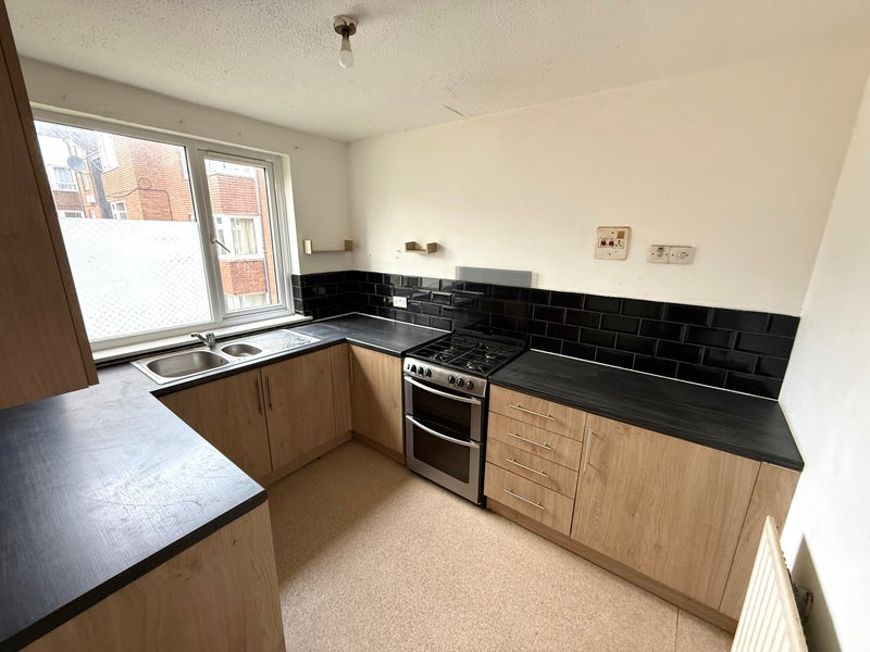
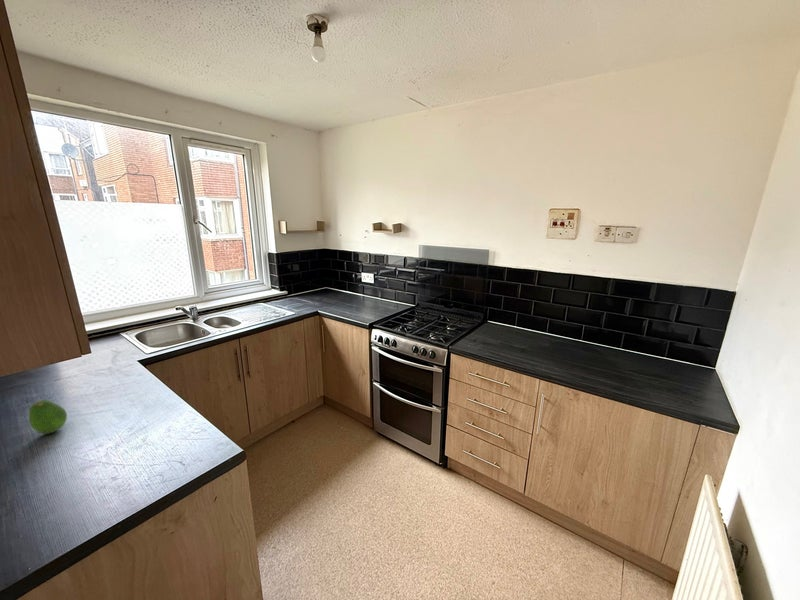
+ fruit [28,399,68,435]
